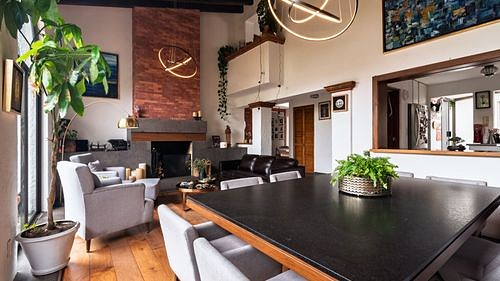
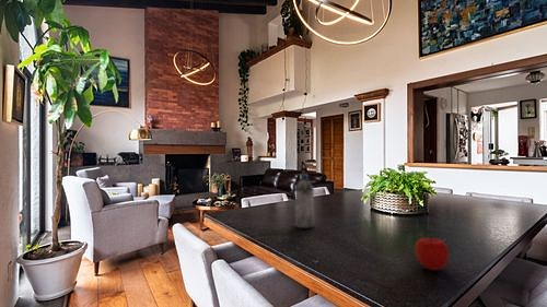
+ water bottle [294,174,315,229]
+ fruit [414,235,450,272]
